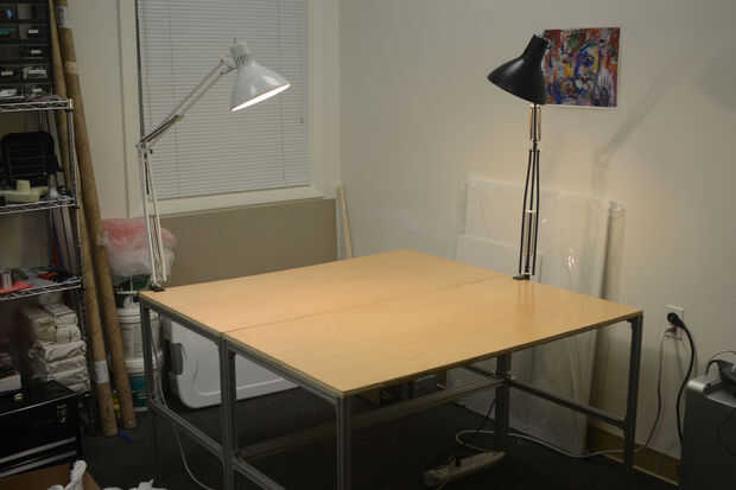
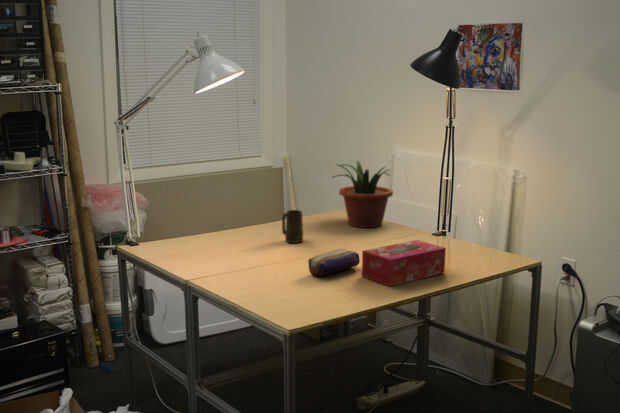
+ mug [281,209,304,244]
+ potted plant [330,160,394,229]
+ pencil case [307,248,361,277]
+ tissue box [361,239,447,287]
